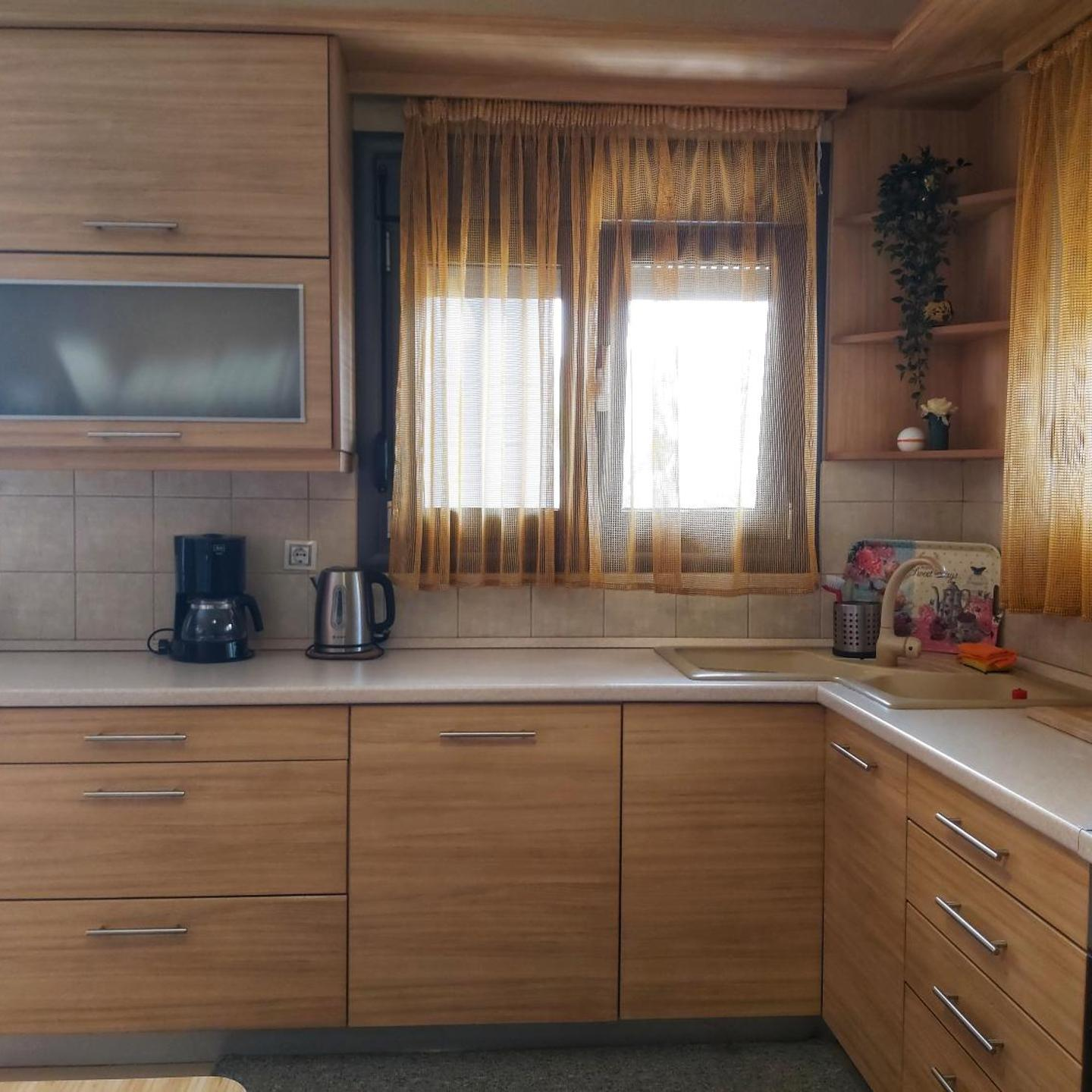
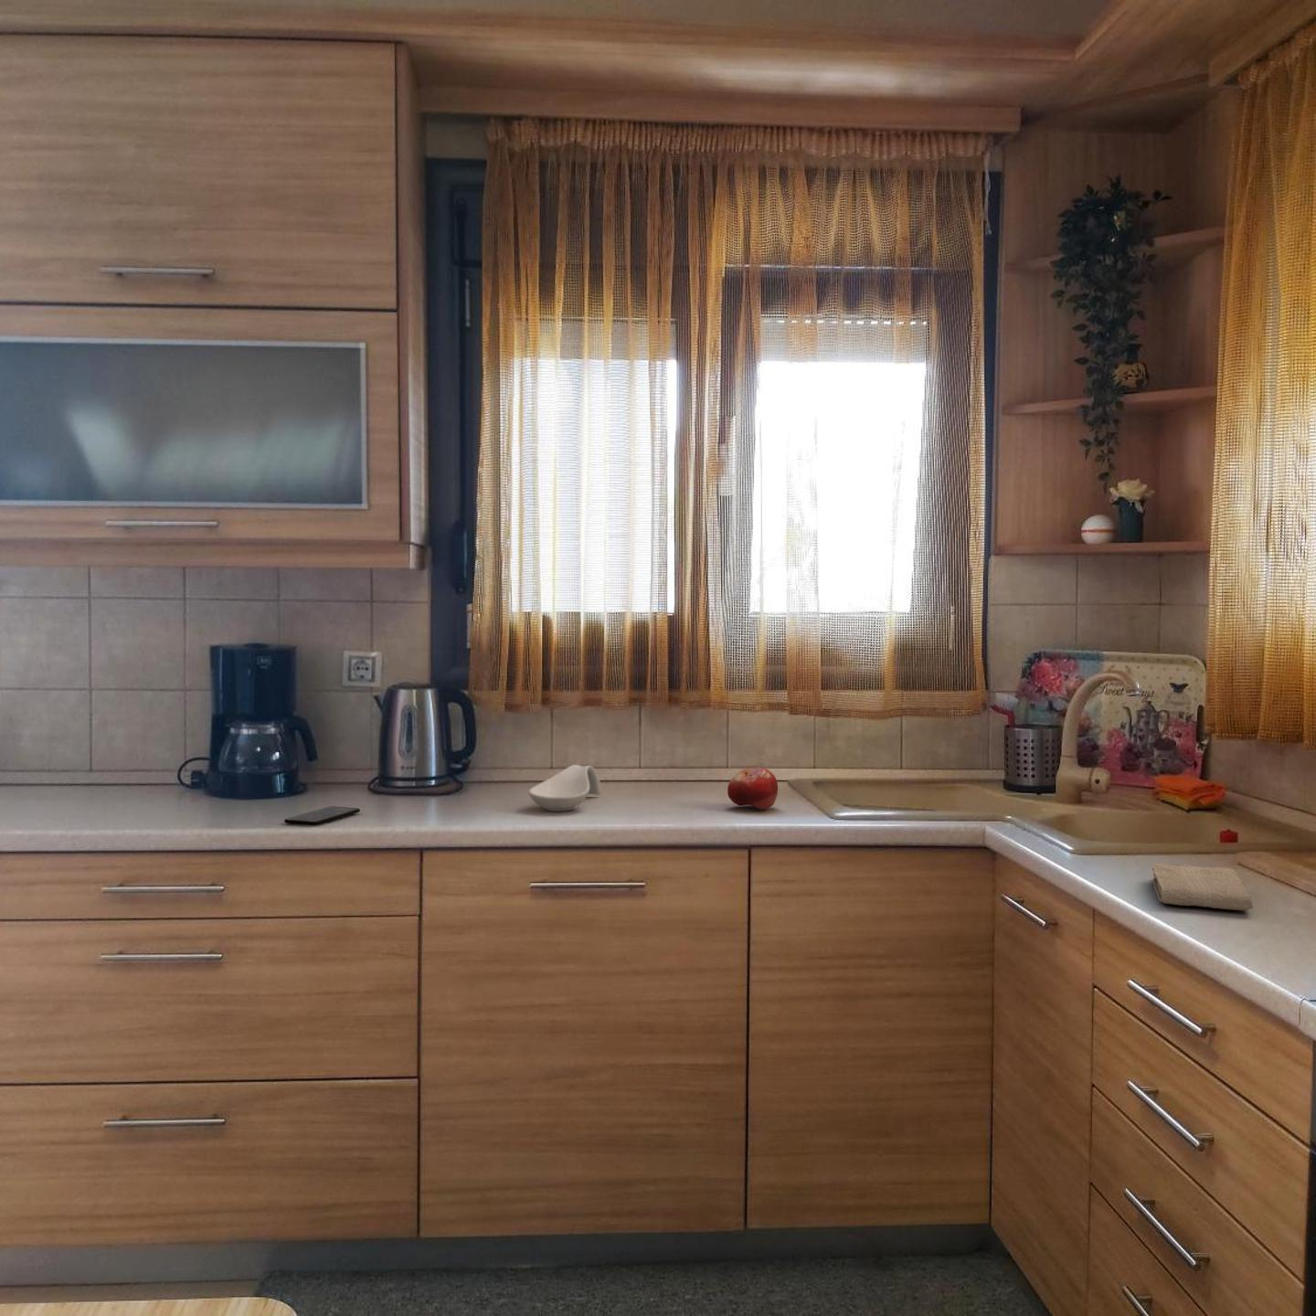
+ washcloth [1152,862,1253,911]
+ spoon rest [528,764,603,812]
+ fruit [727,766,779,811]
+ smartphone [283,805,362,827]
